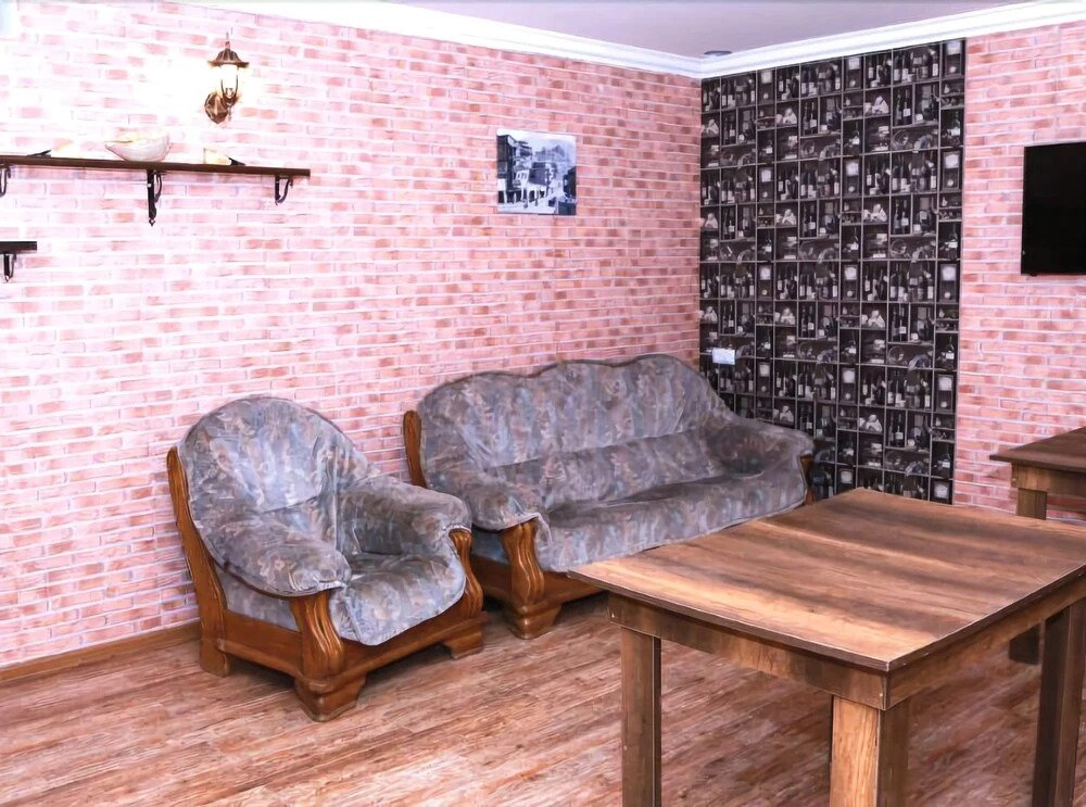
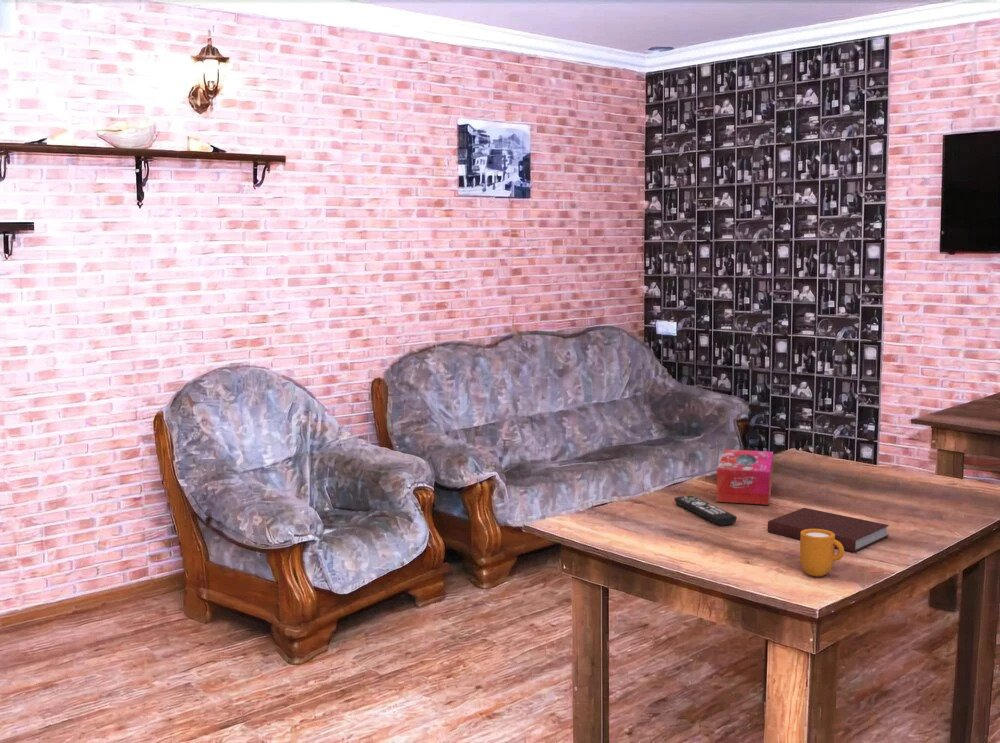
+ remote control [673,495,738,526]
+ notebook [767,507,890,553]
+ tissue box [716,448,774,506]
+ mug [799,529,845,577]
